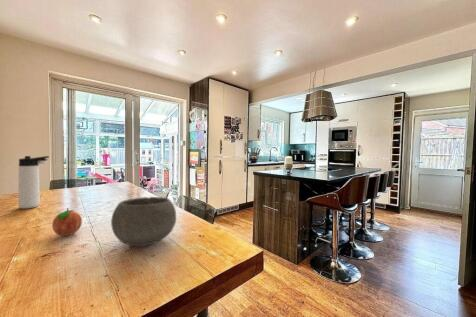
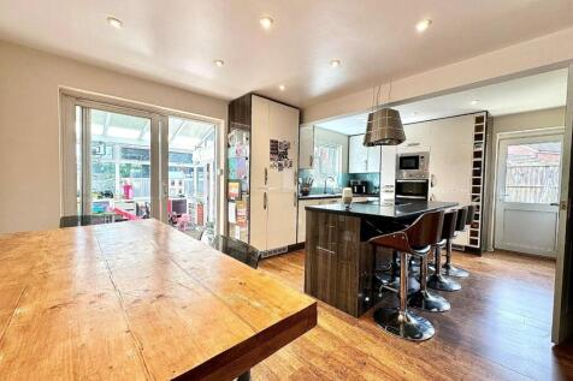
- bowl [110,196,177,247]
- fruit [51,207,83,237]
- thermos bottle [17,155,50,210]
